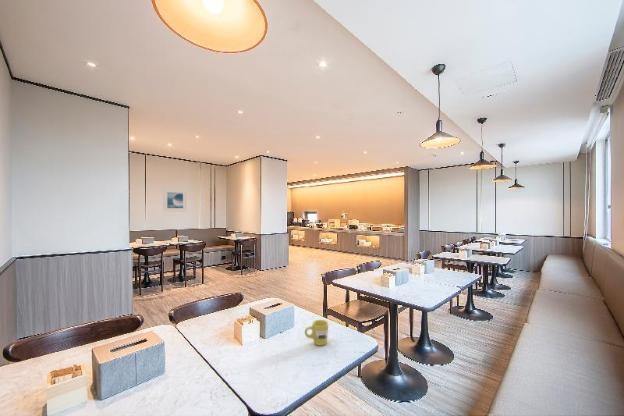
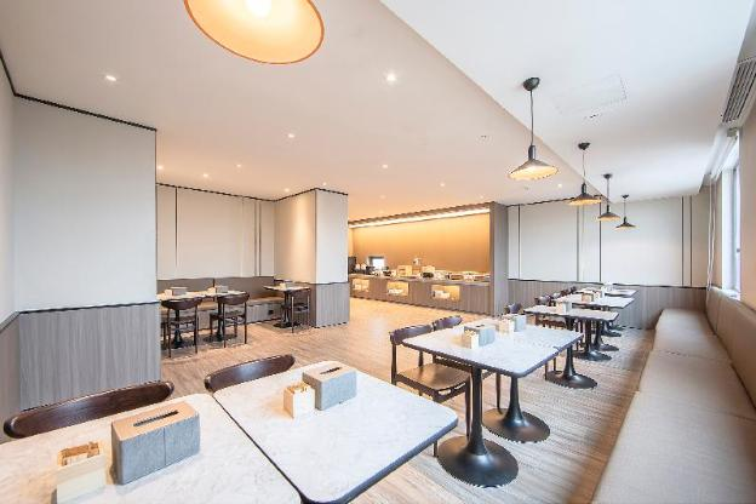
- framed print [162,188,187,213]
- mug [304,319,329,347]
